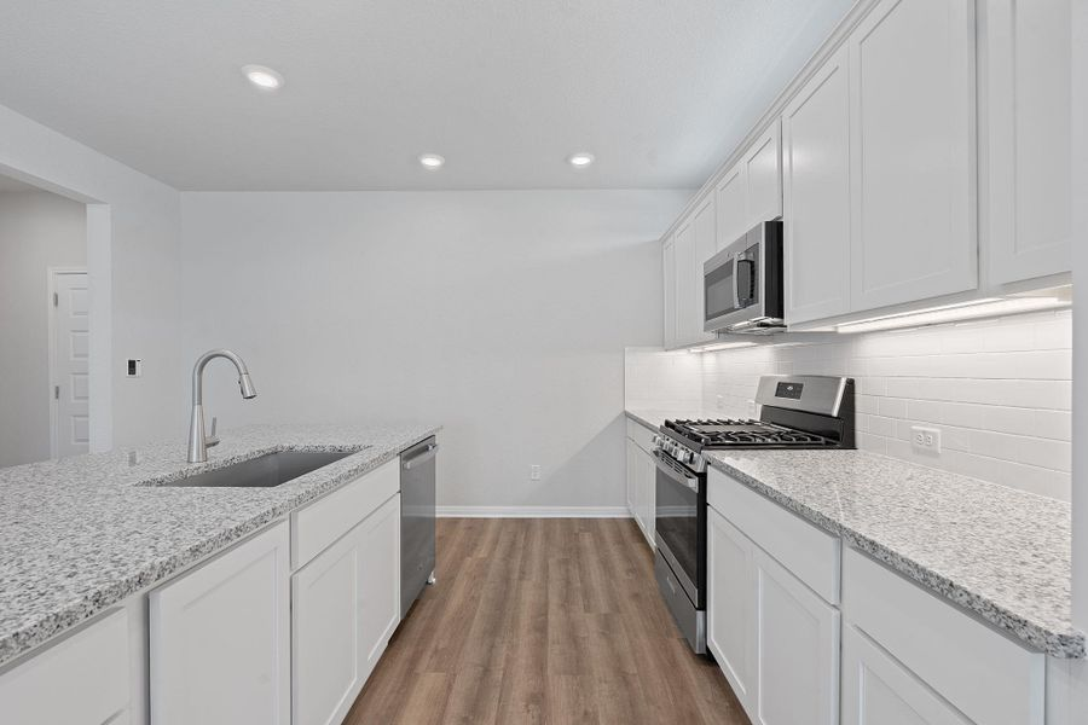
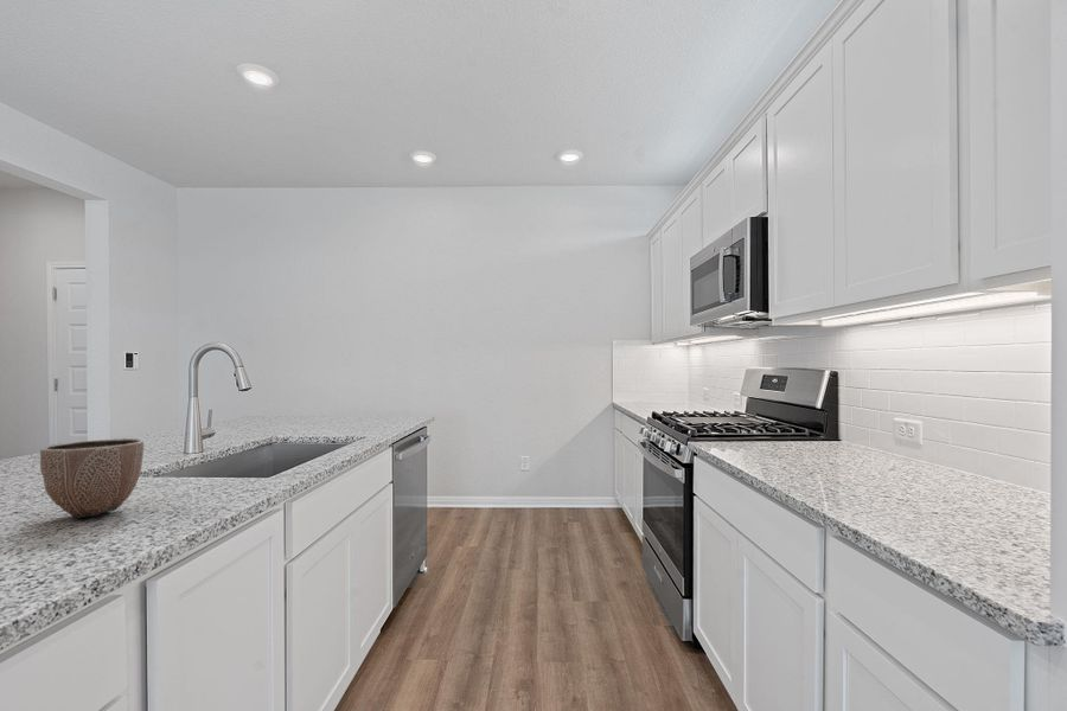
+ decorative bowl [39,437,145,520]
